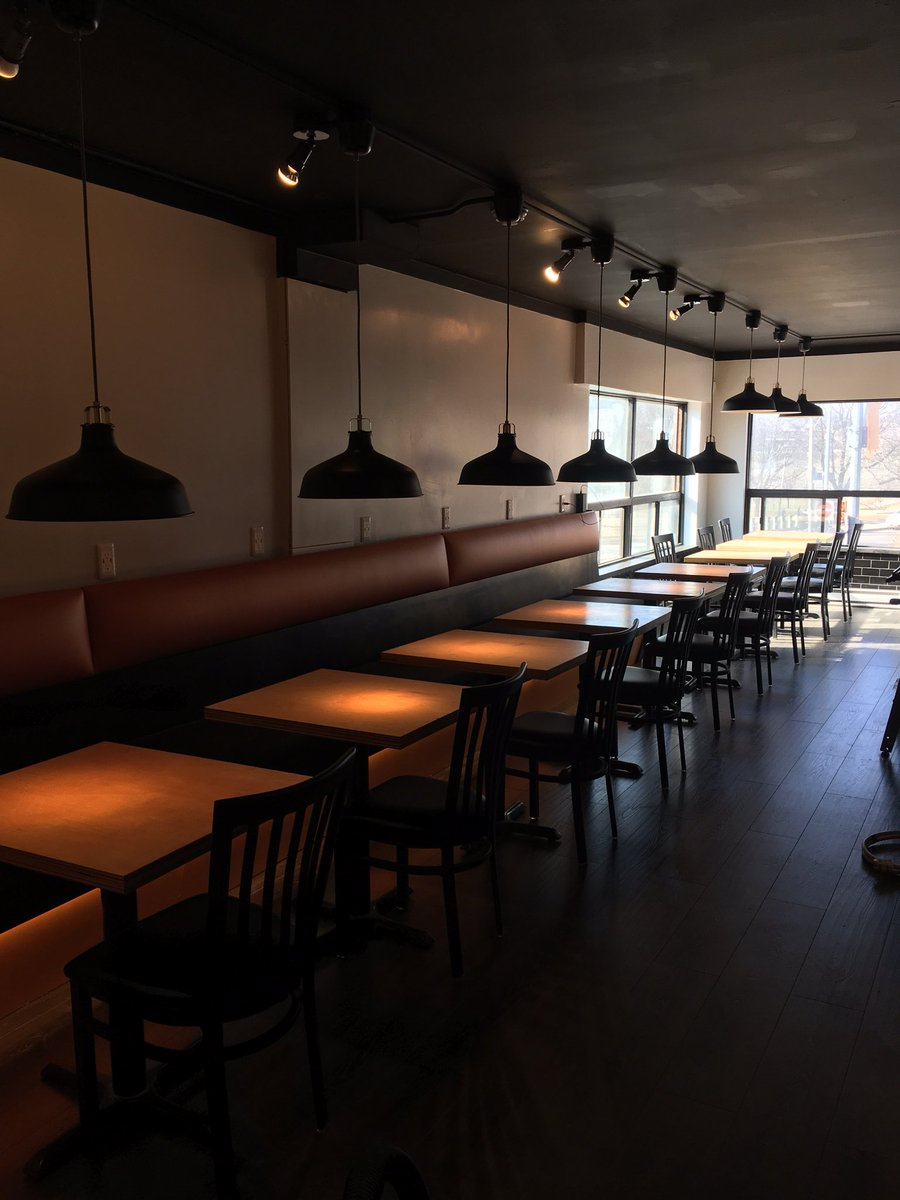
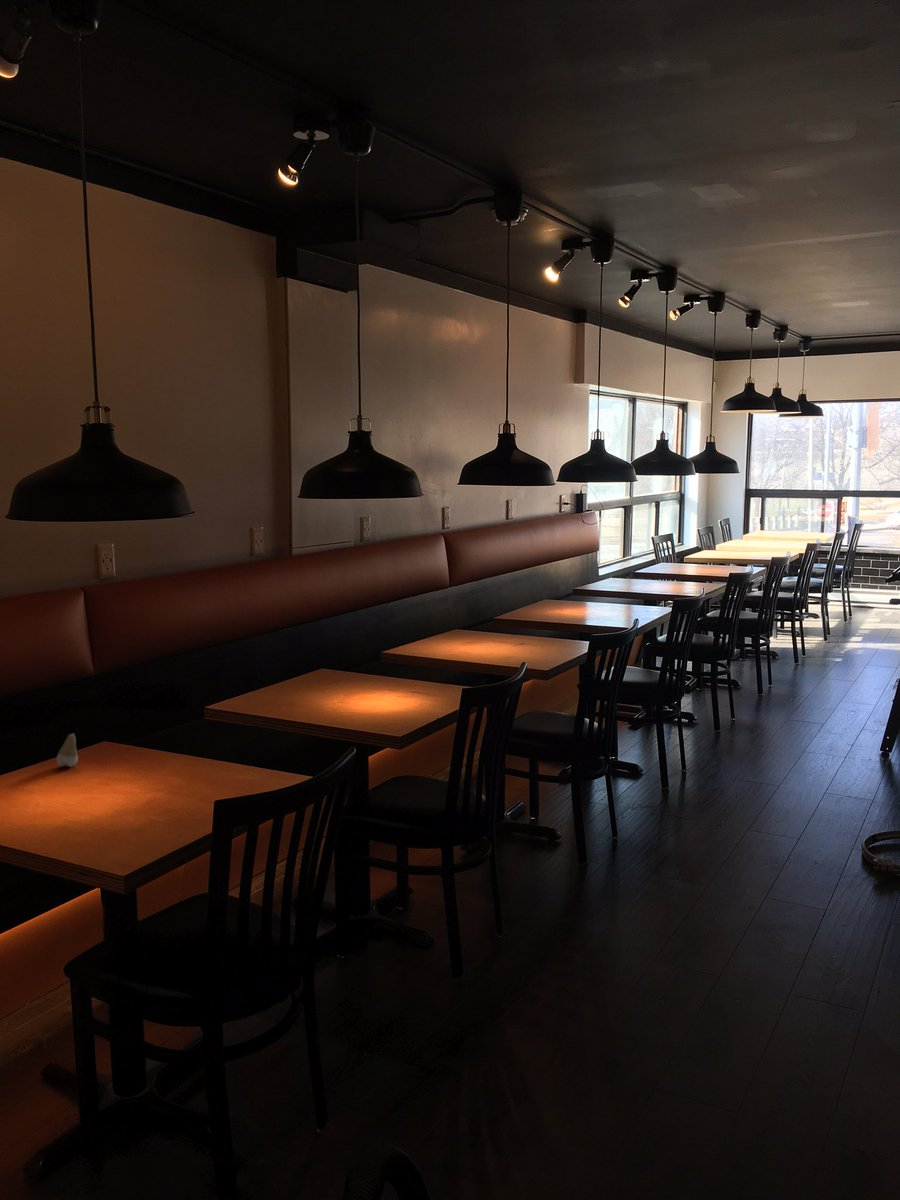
+ tooth [56,733,79,768]
